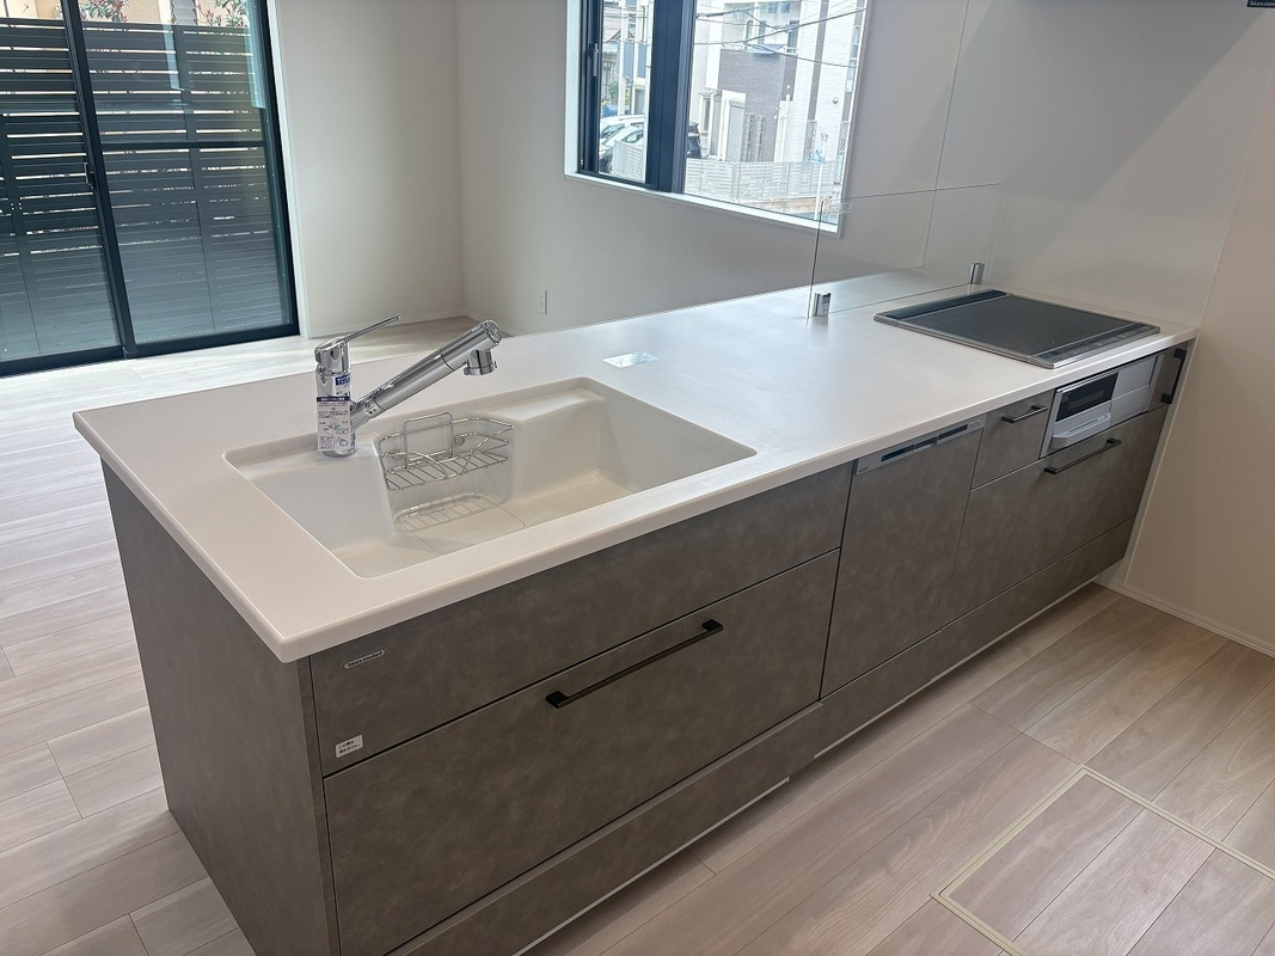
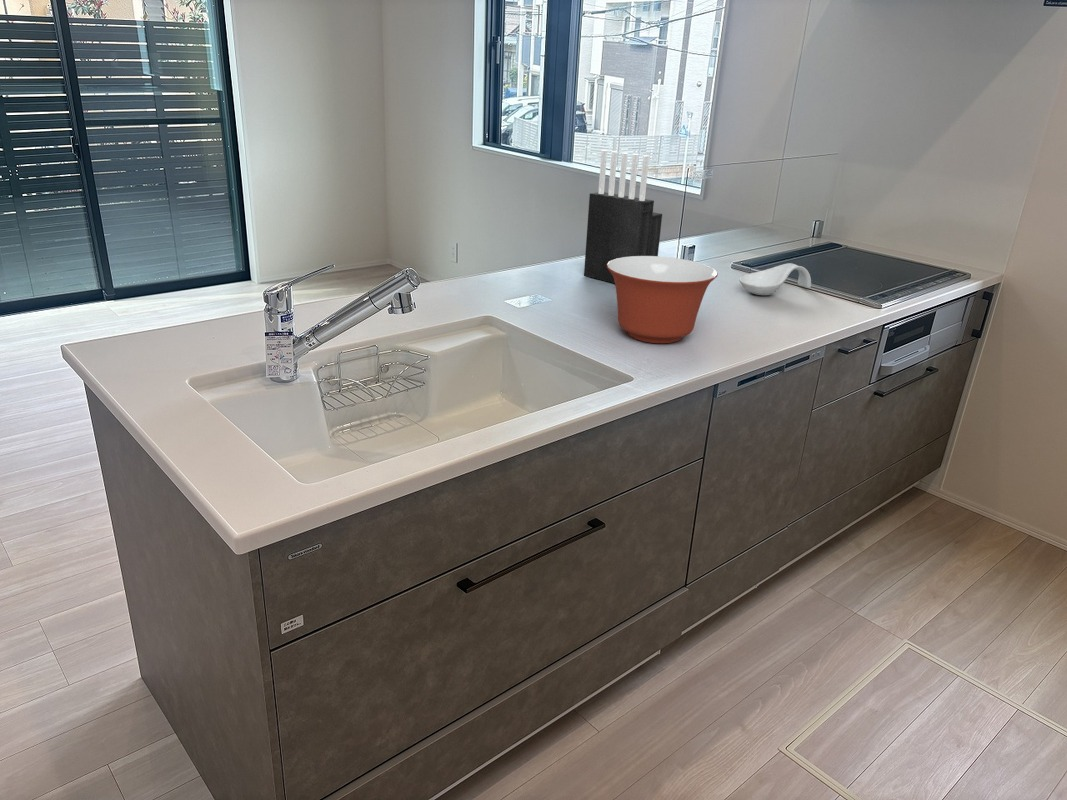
+ mixing bowl [607,255,719,344]
+ spoon rest [738,262,812,296]
+ knife block [583,149,663,284]
